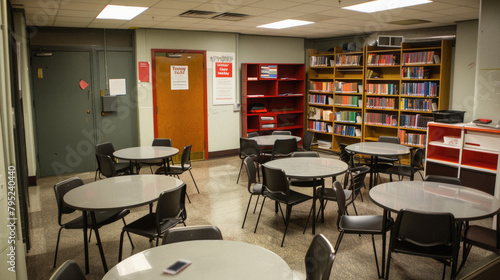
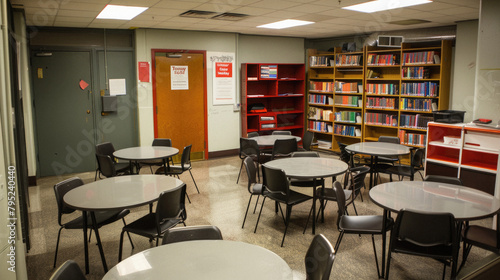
- cell phone [162,258,193,276]
